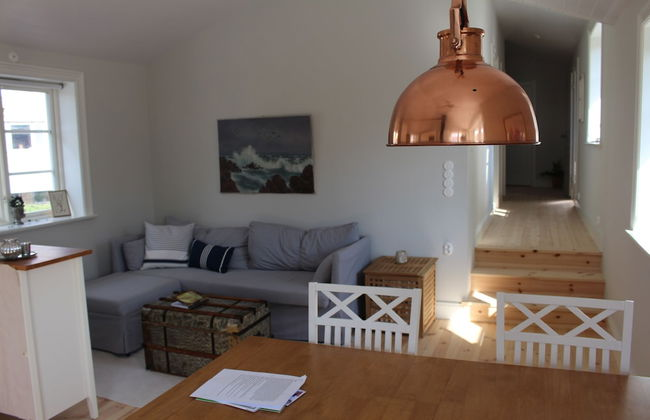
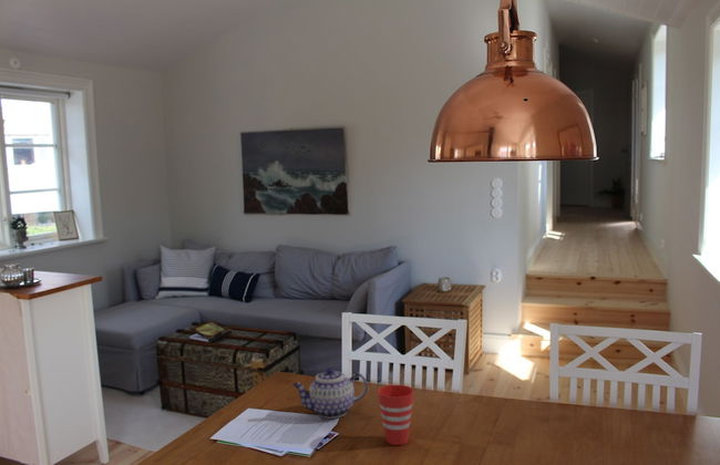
+ cup [377,384,414,446]
+ teapot [291,366,369,420]
